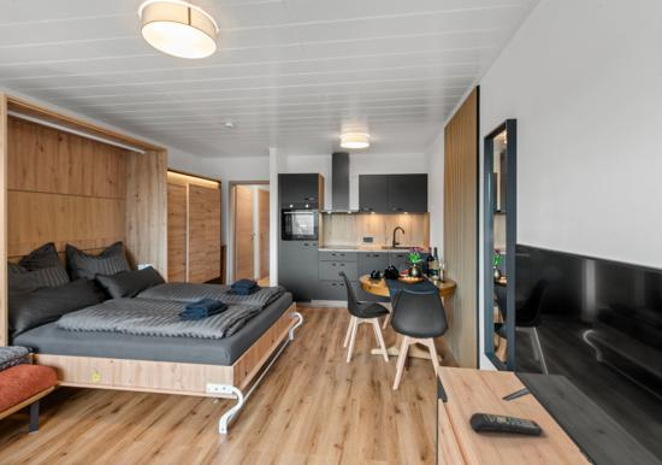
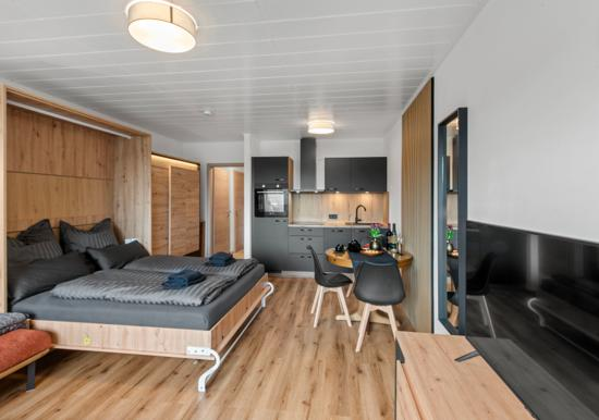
- remote control [468,412,544,436]
